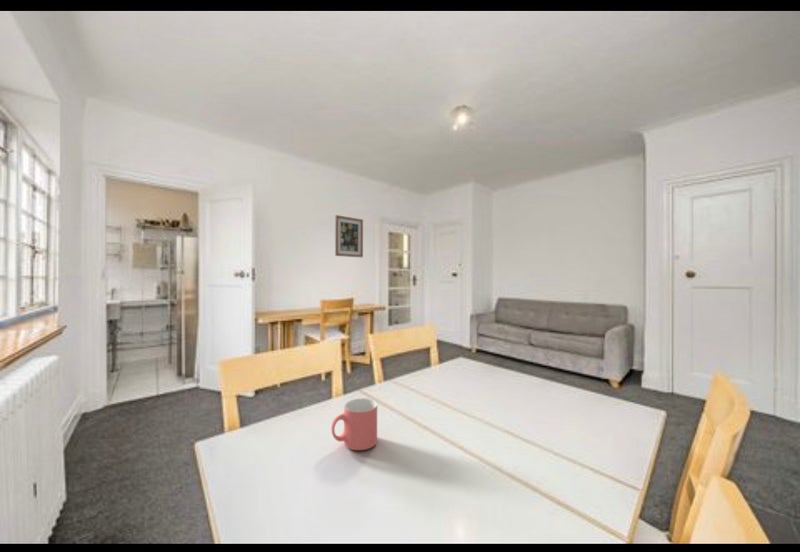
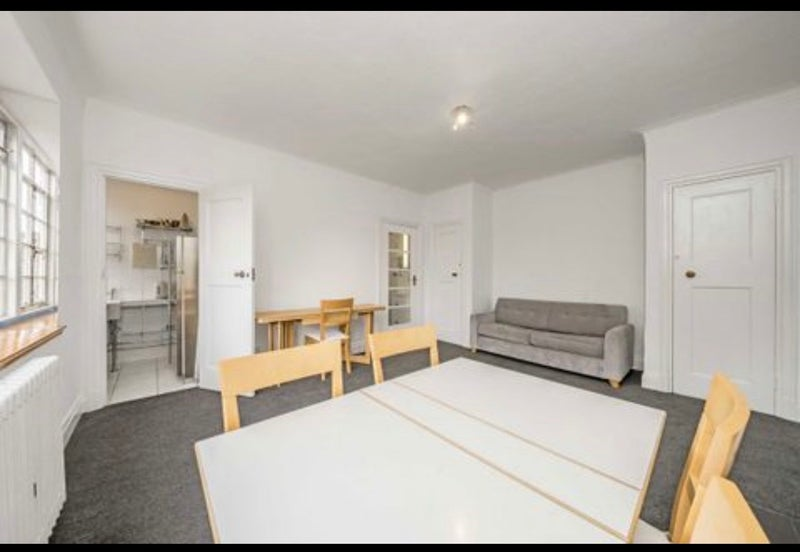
- mug [330,397,378,451]
- wall art [334,214,364,258]
